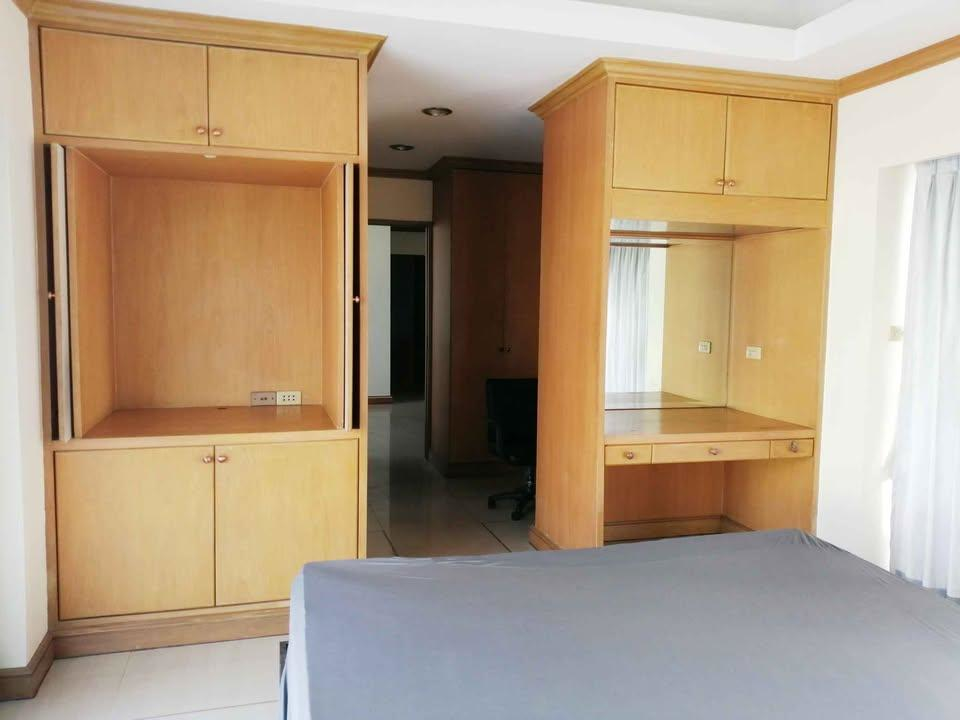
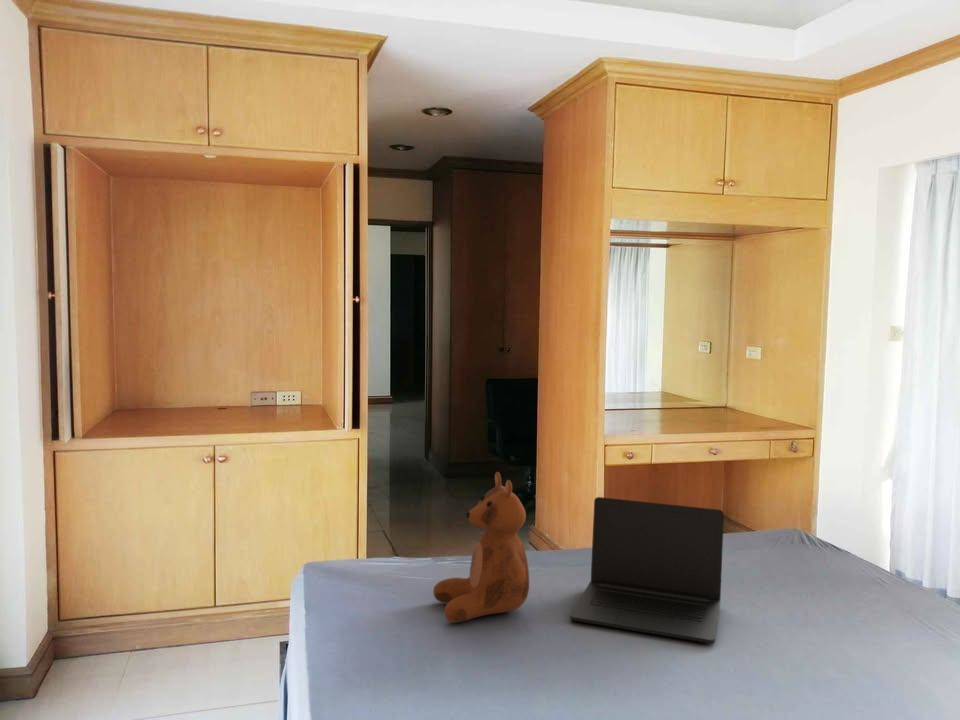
+ laptop [569,496,725,644]
+ teddy bear [432,471,530,624]
